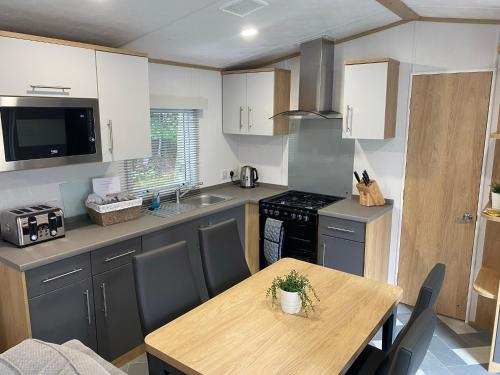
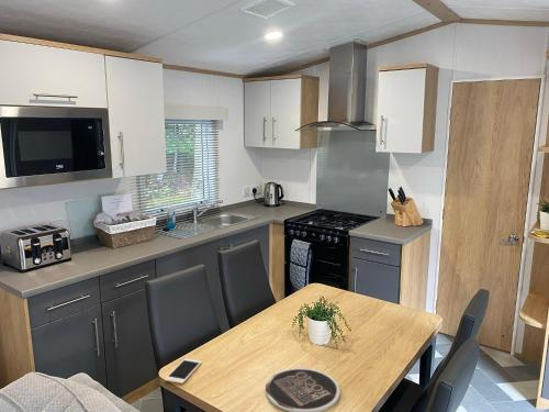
+ plate [265,367,340,412]
+ cell phone [164,358,203,385]
